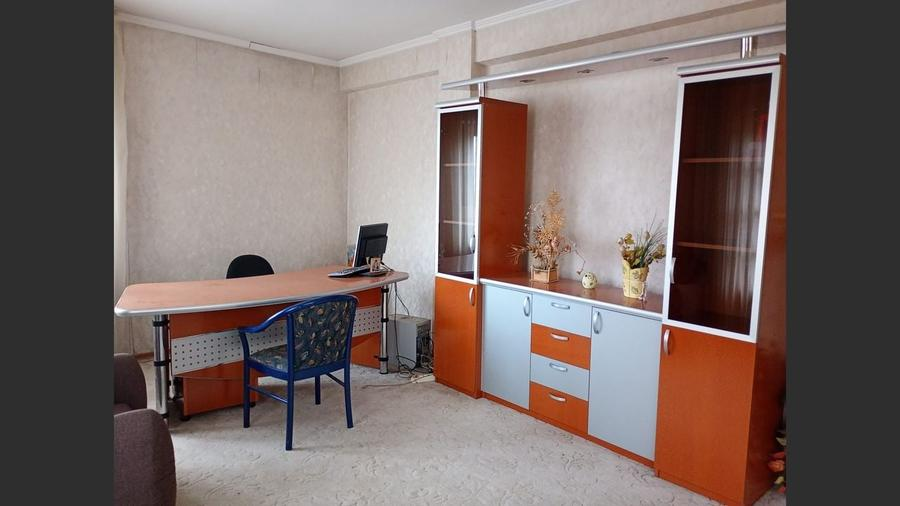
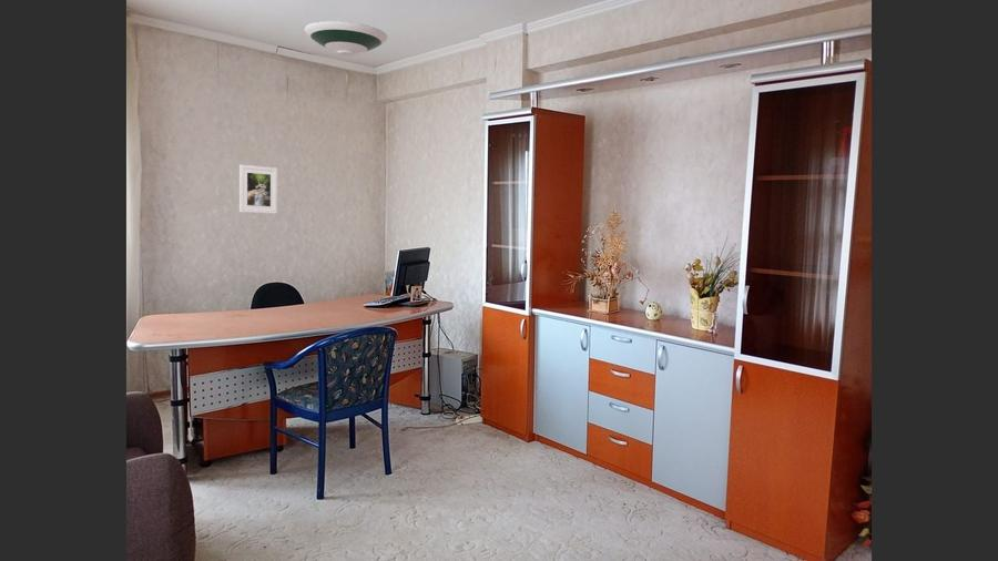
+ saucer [303,20,388,58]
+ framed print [238,164,278,215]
